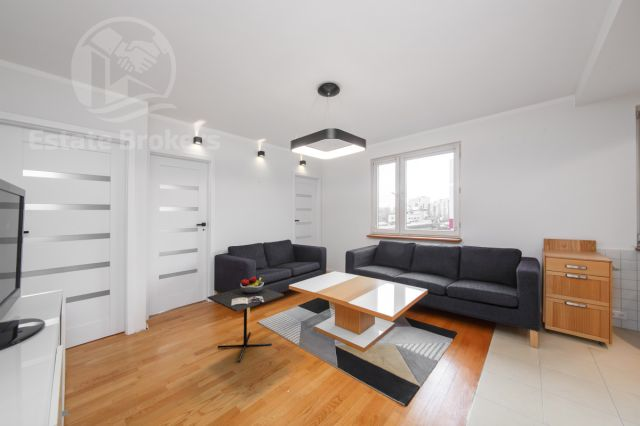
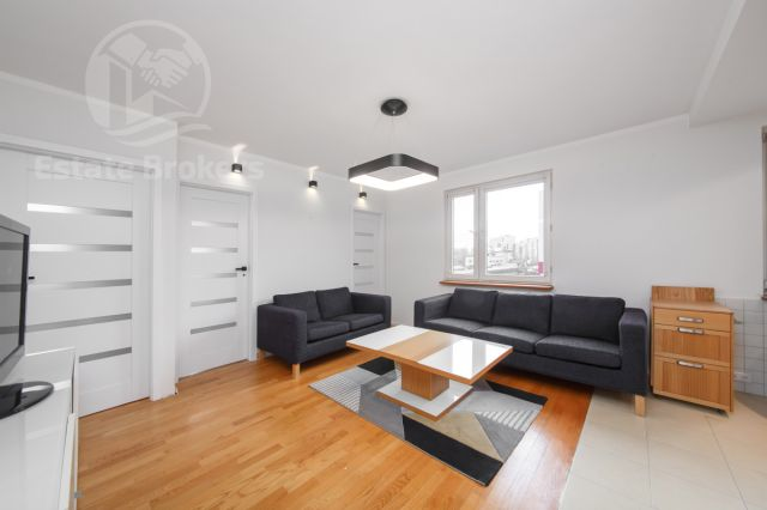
- kitchen table [206,276,285,363]
